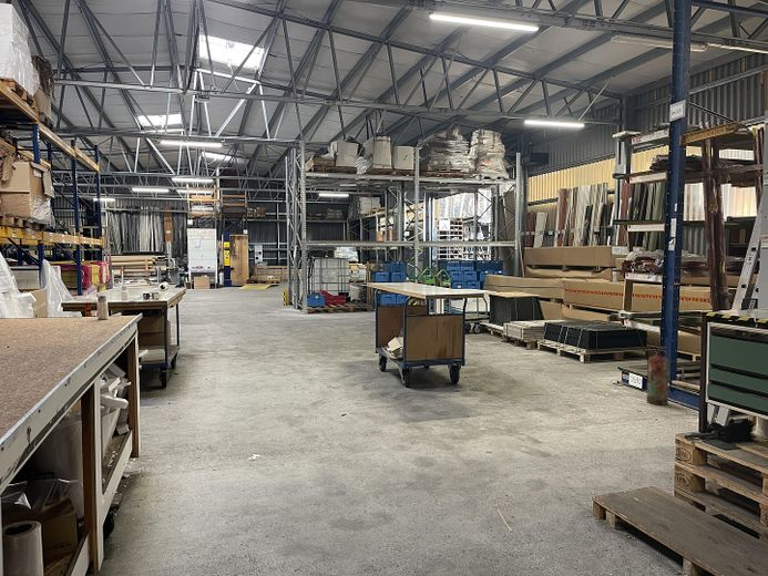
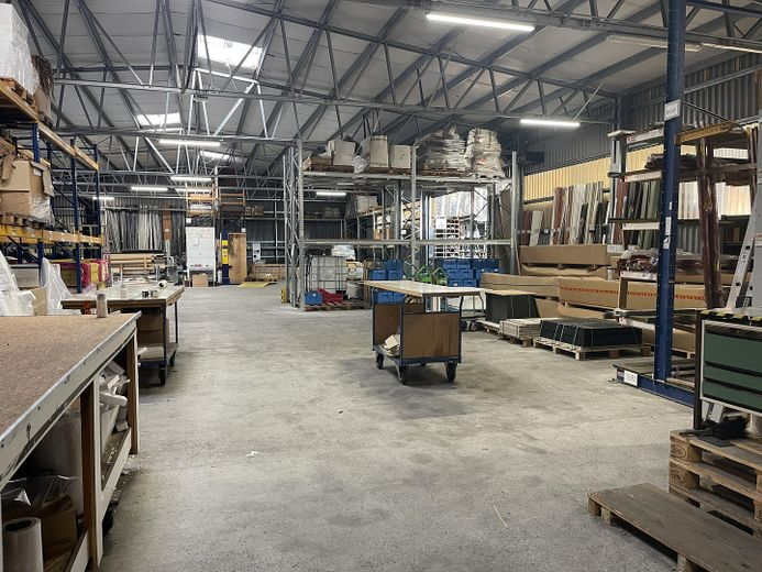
- fire extinguisher [646,346,670,407]
